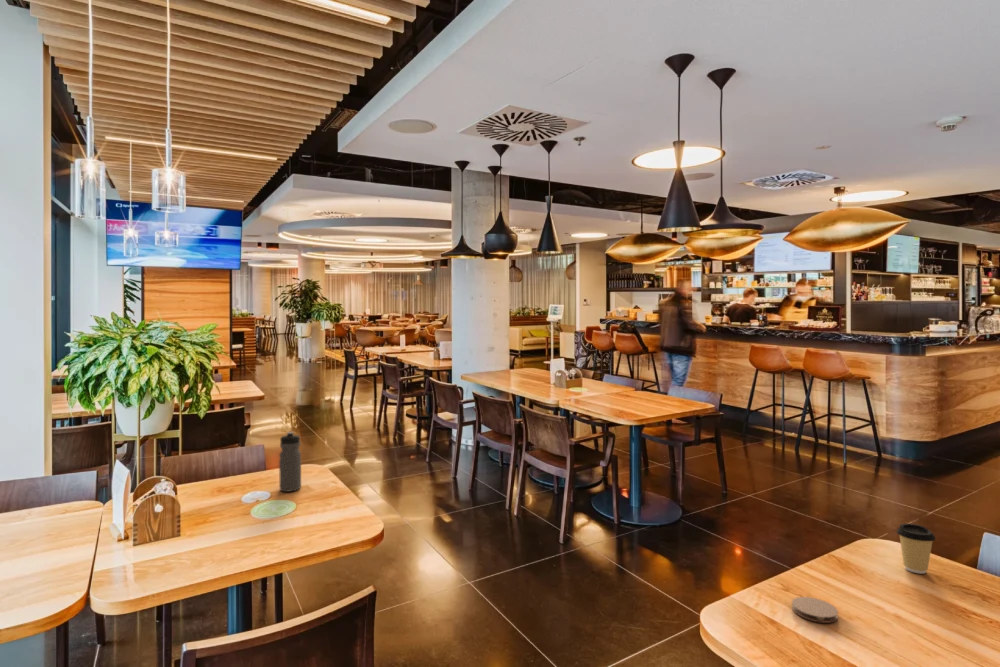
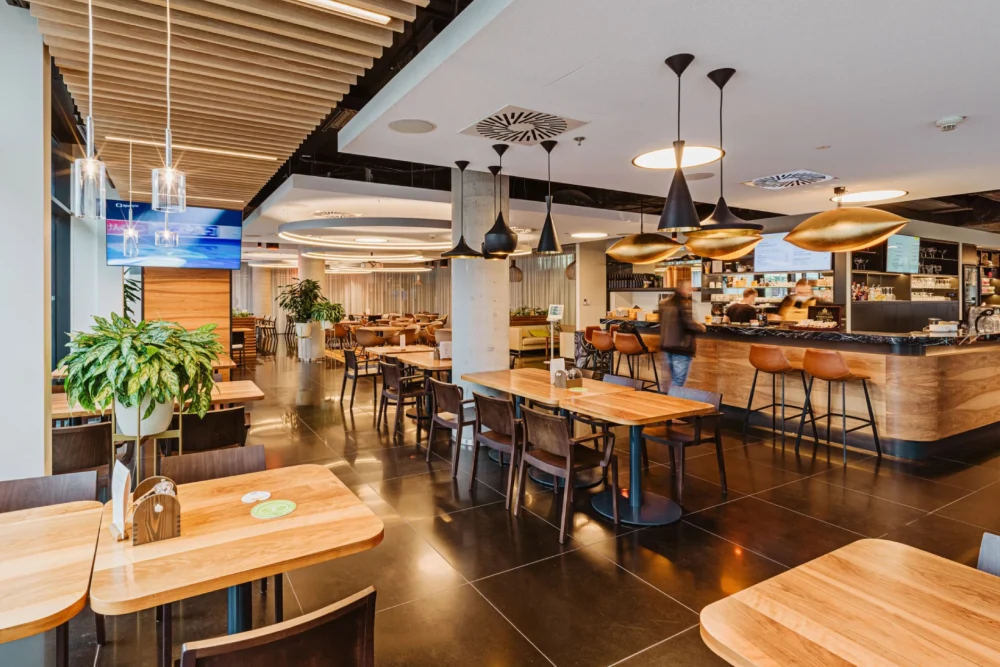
- water bottle [278,431,302,493]
- coaster [791,596,839,624]
- coffee cup [895,523,937,575]
